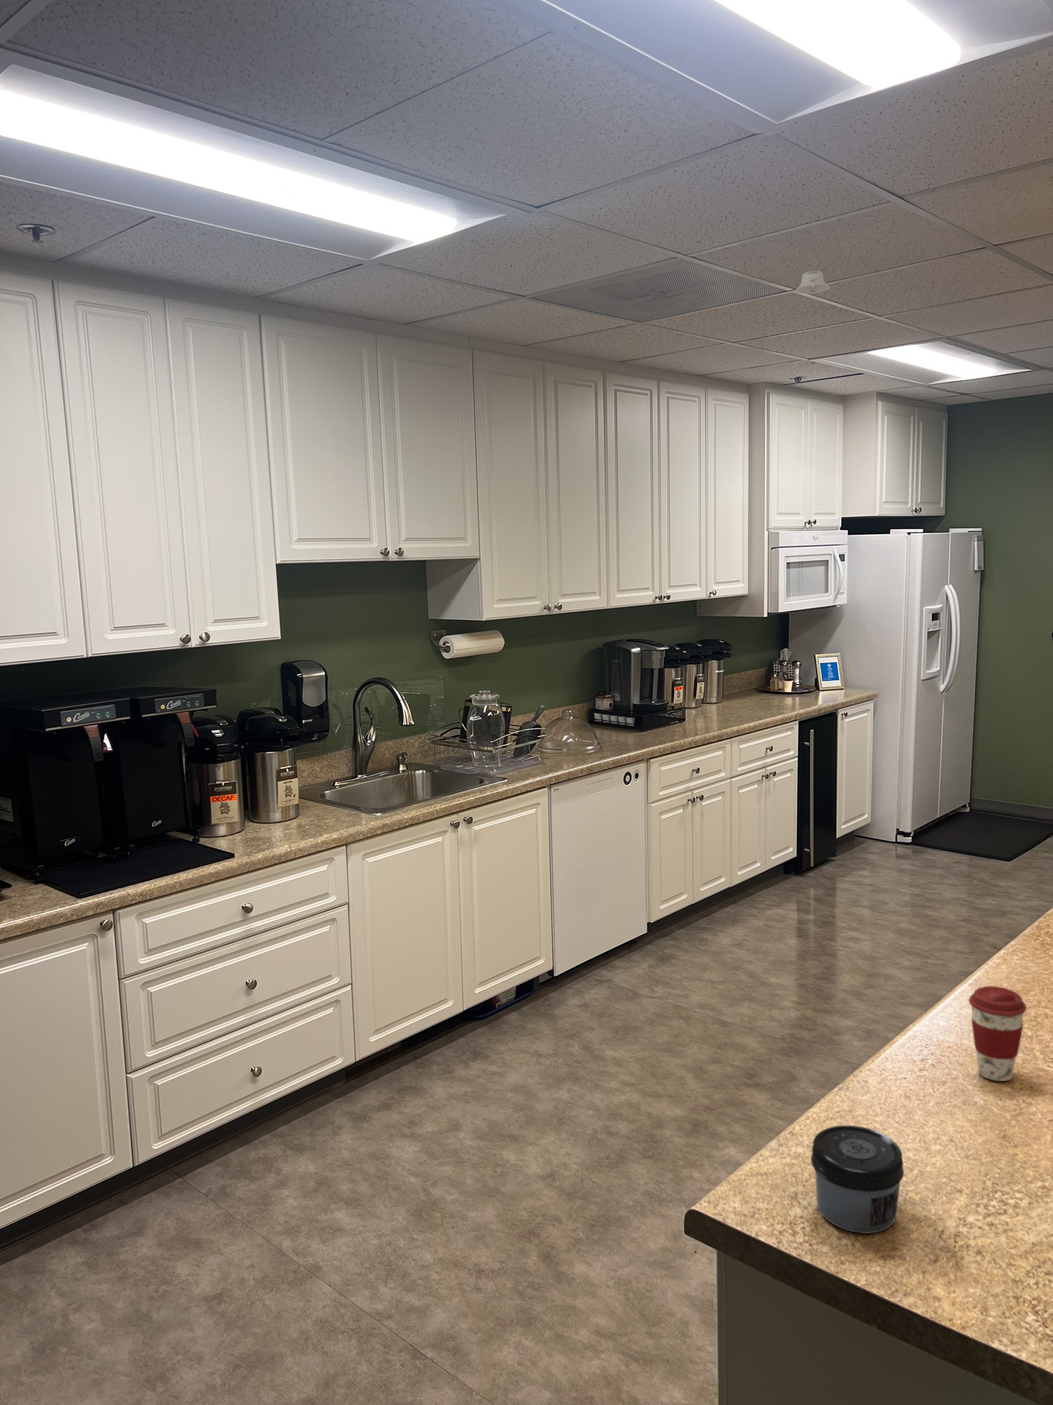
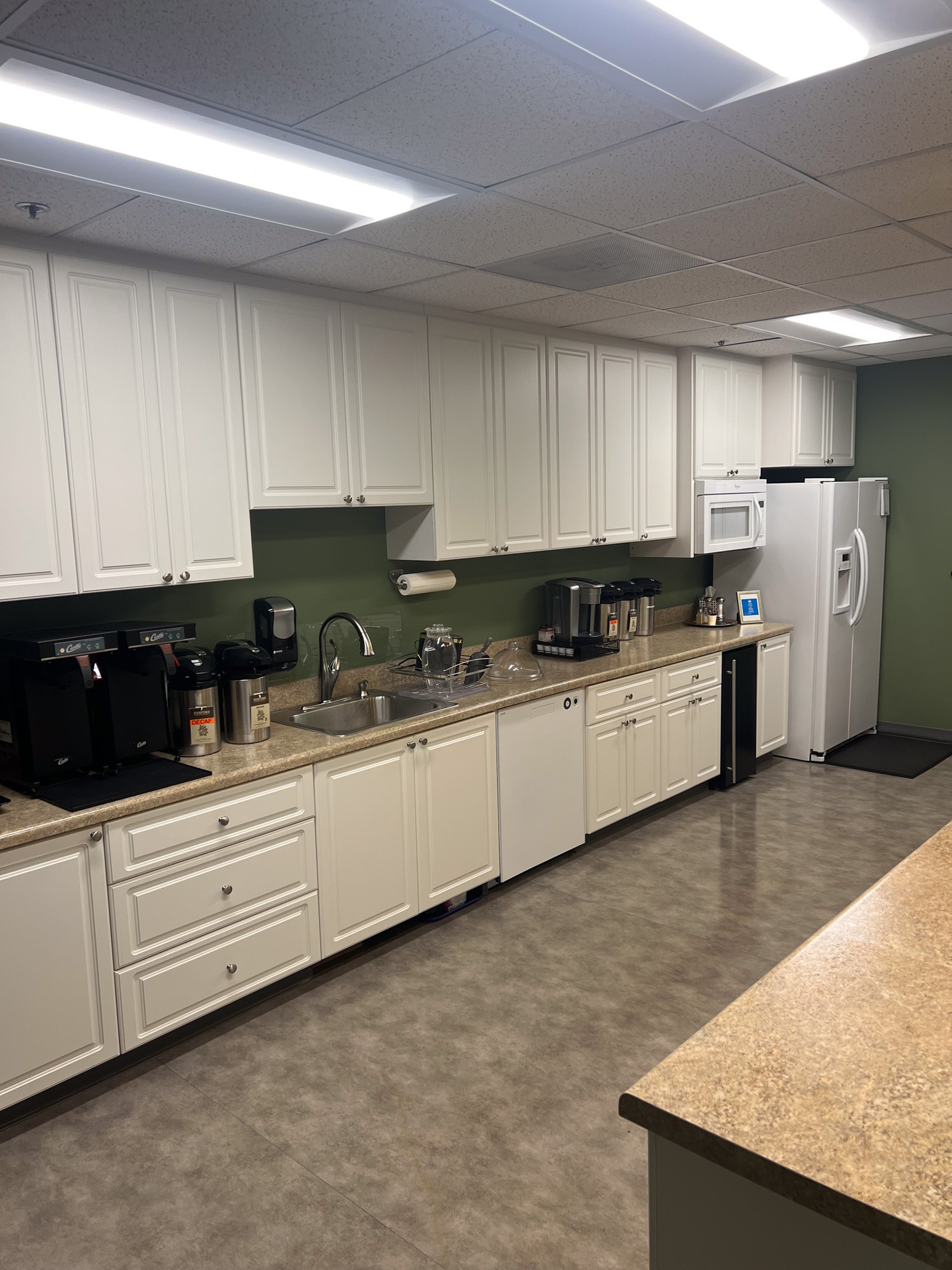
- recessed light [794,270,831,295]
- coffee cup [968,986,1028,1082]
- jar [810,1125,905,1235]
